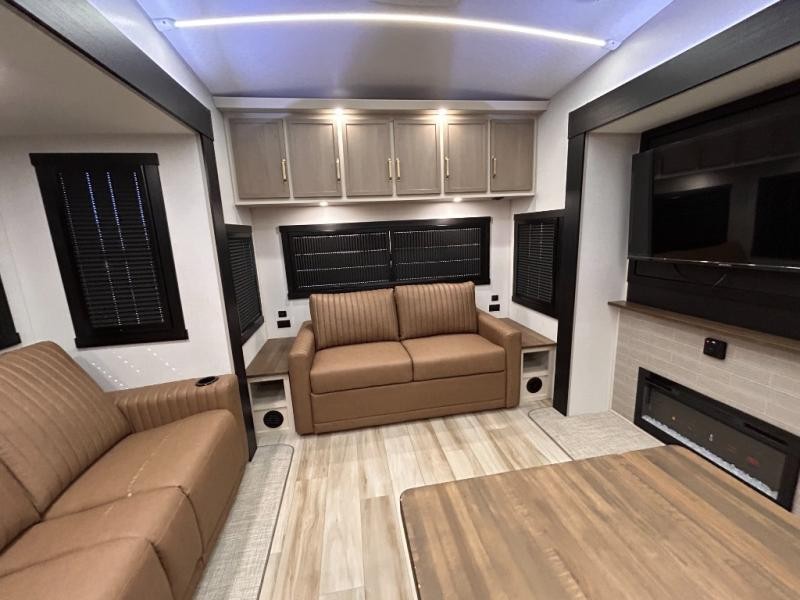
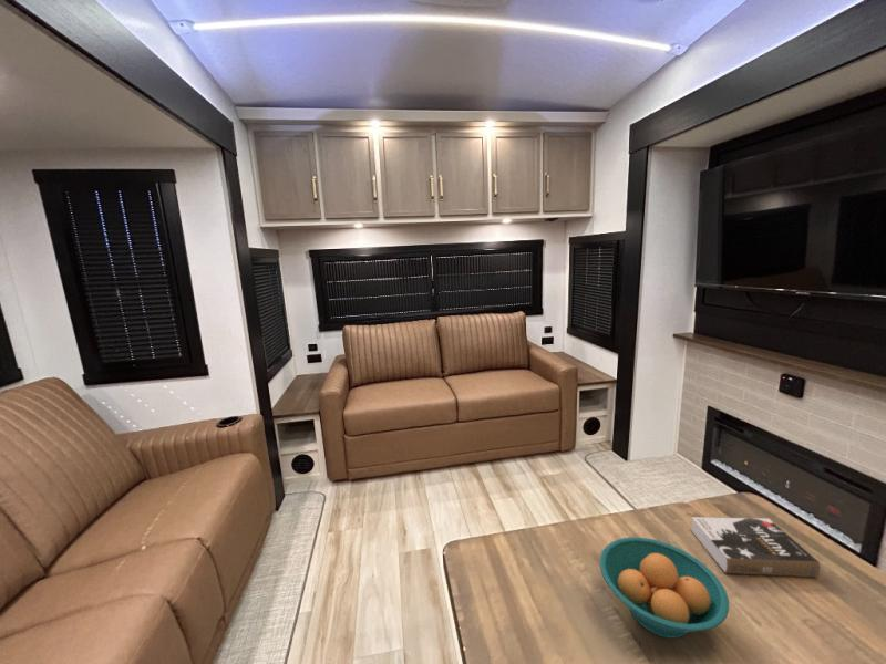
+ fruit bowl [599,536,730,640]
+ book [689,516,821,578]
